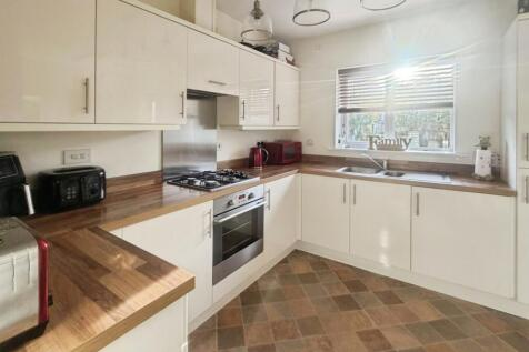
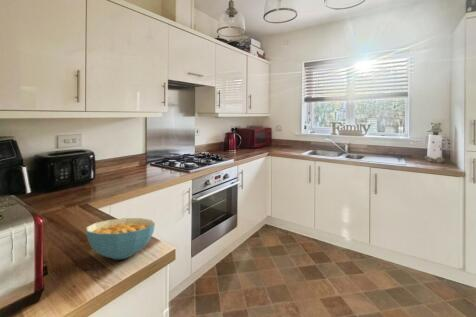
+ cereal bowl [85,217,156,260]
